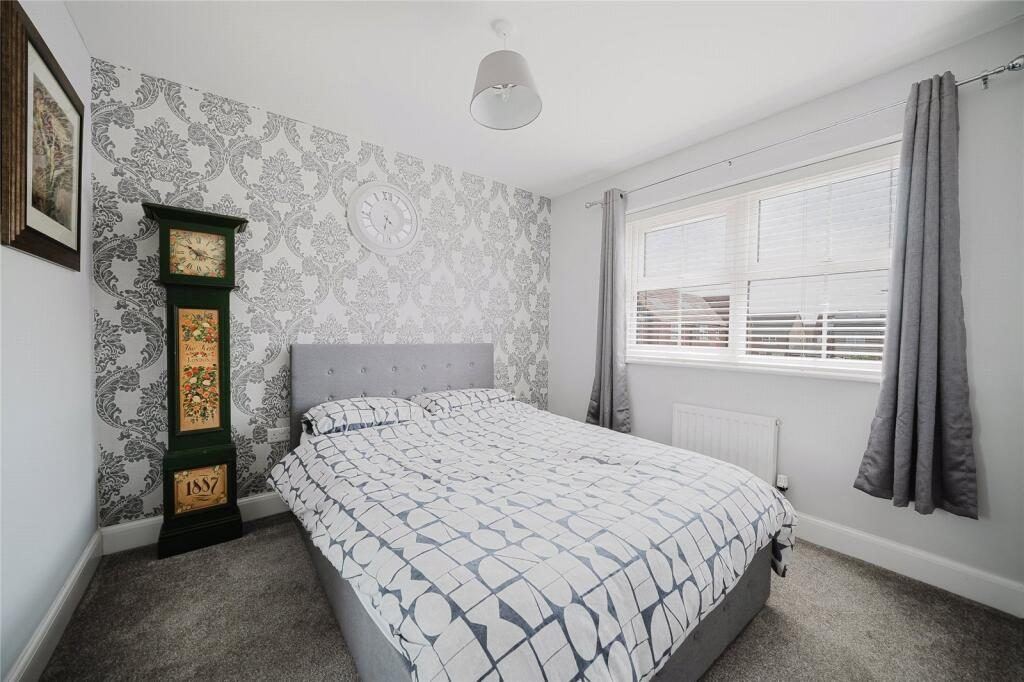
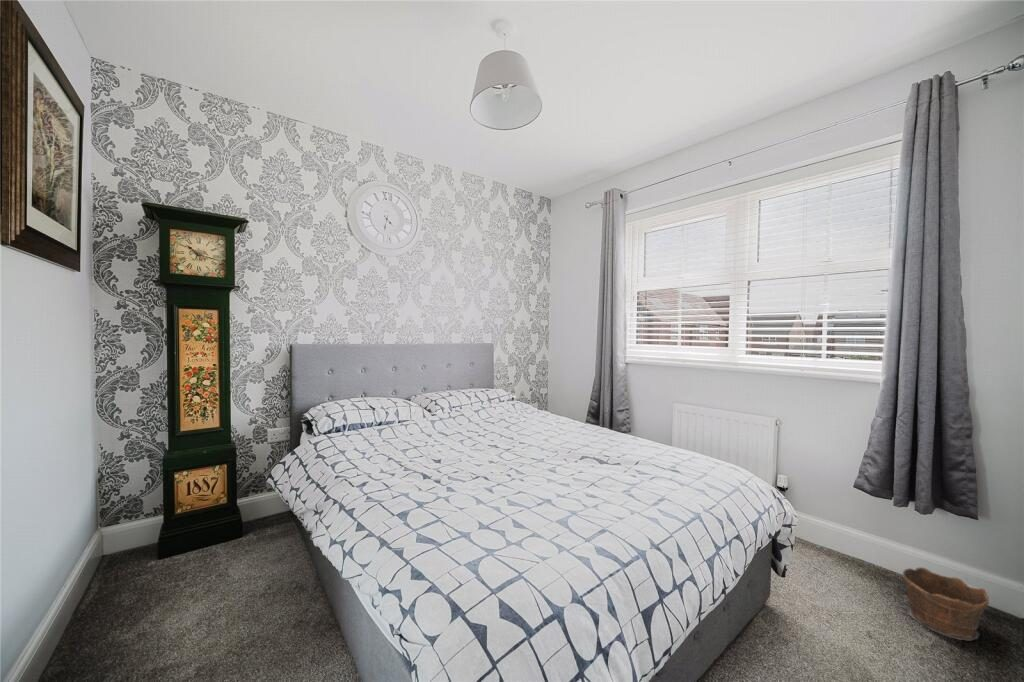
+ clay pot [902,566,990,642]
